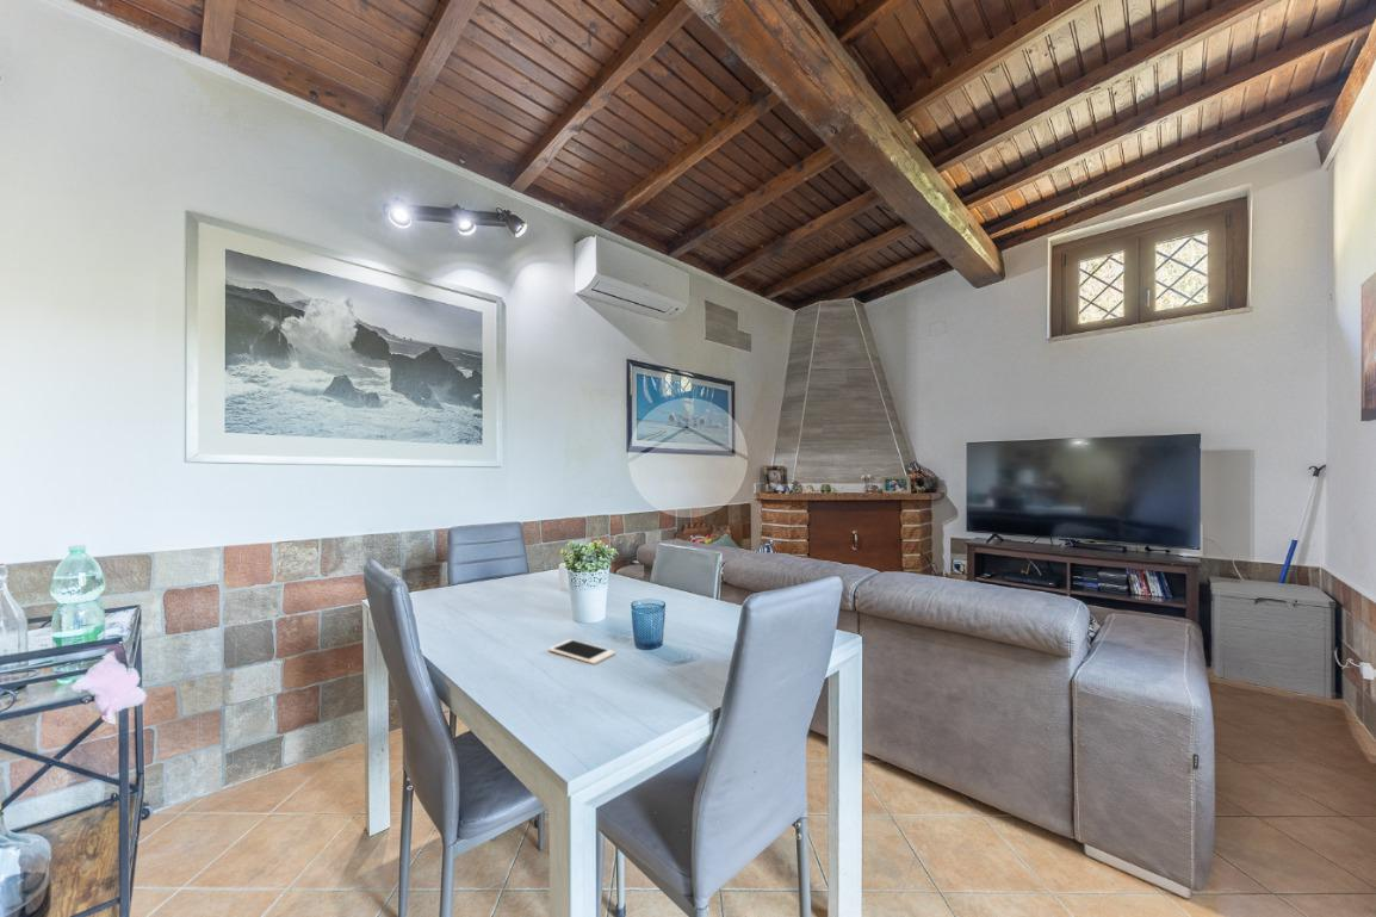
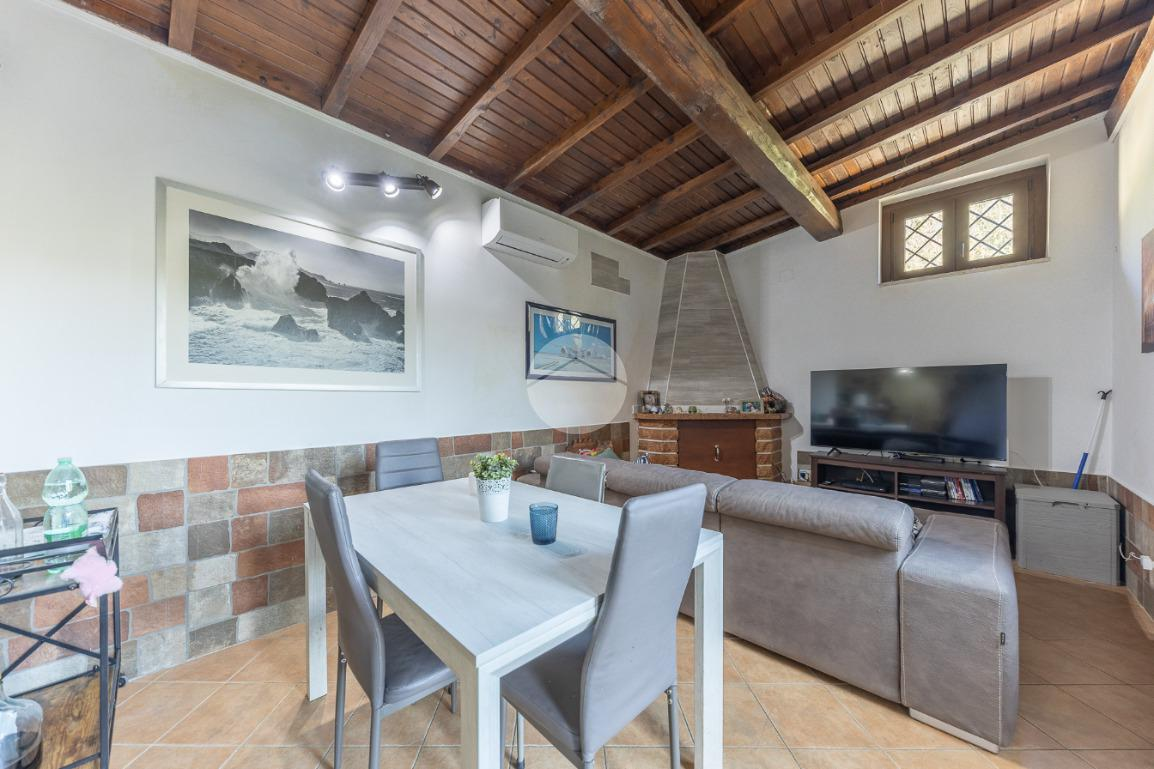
- cell phone [547,638,616,665]
